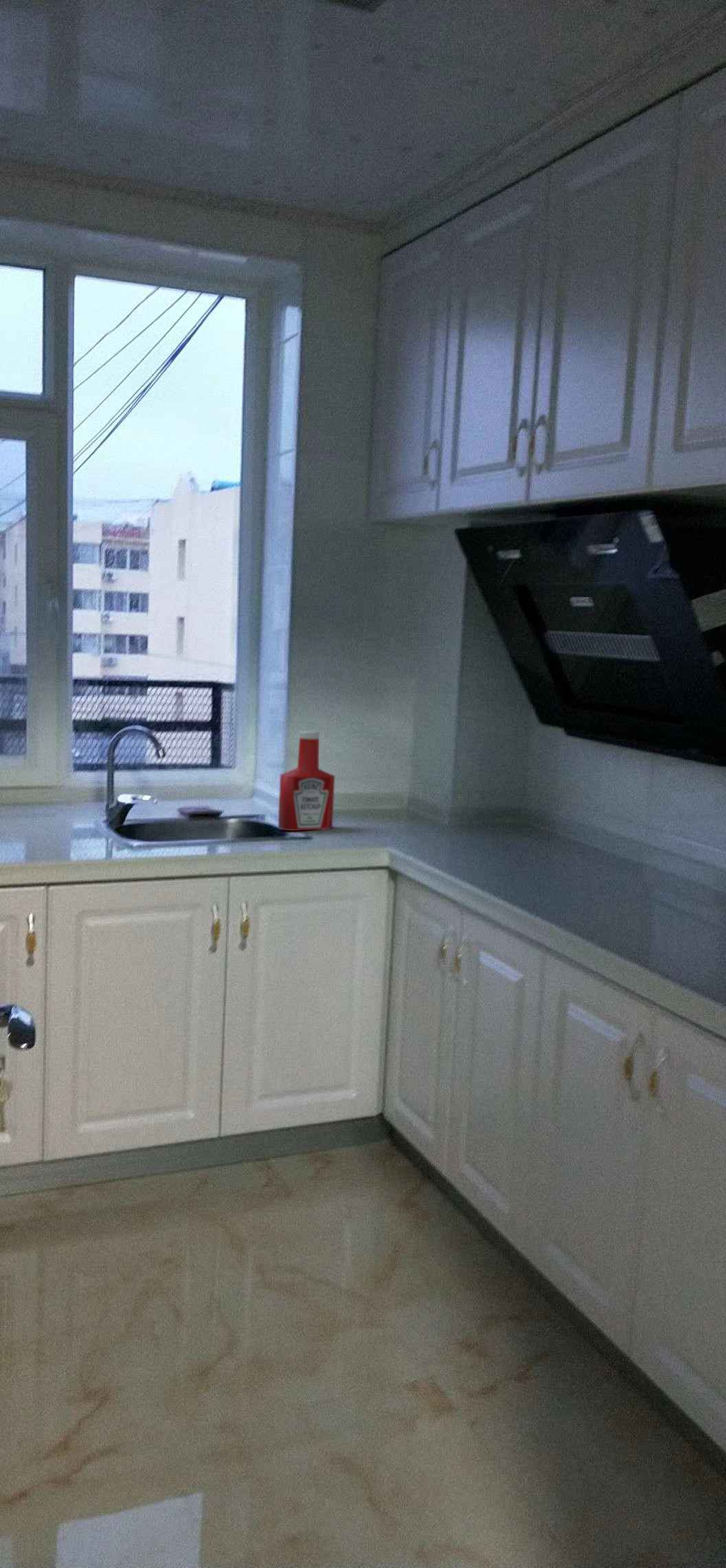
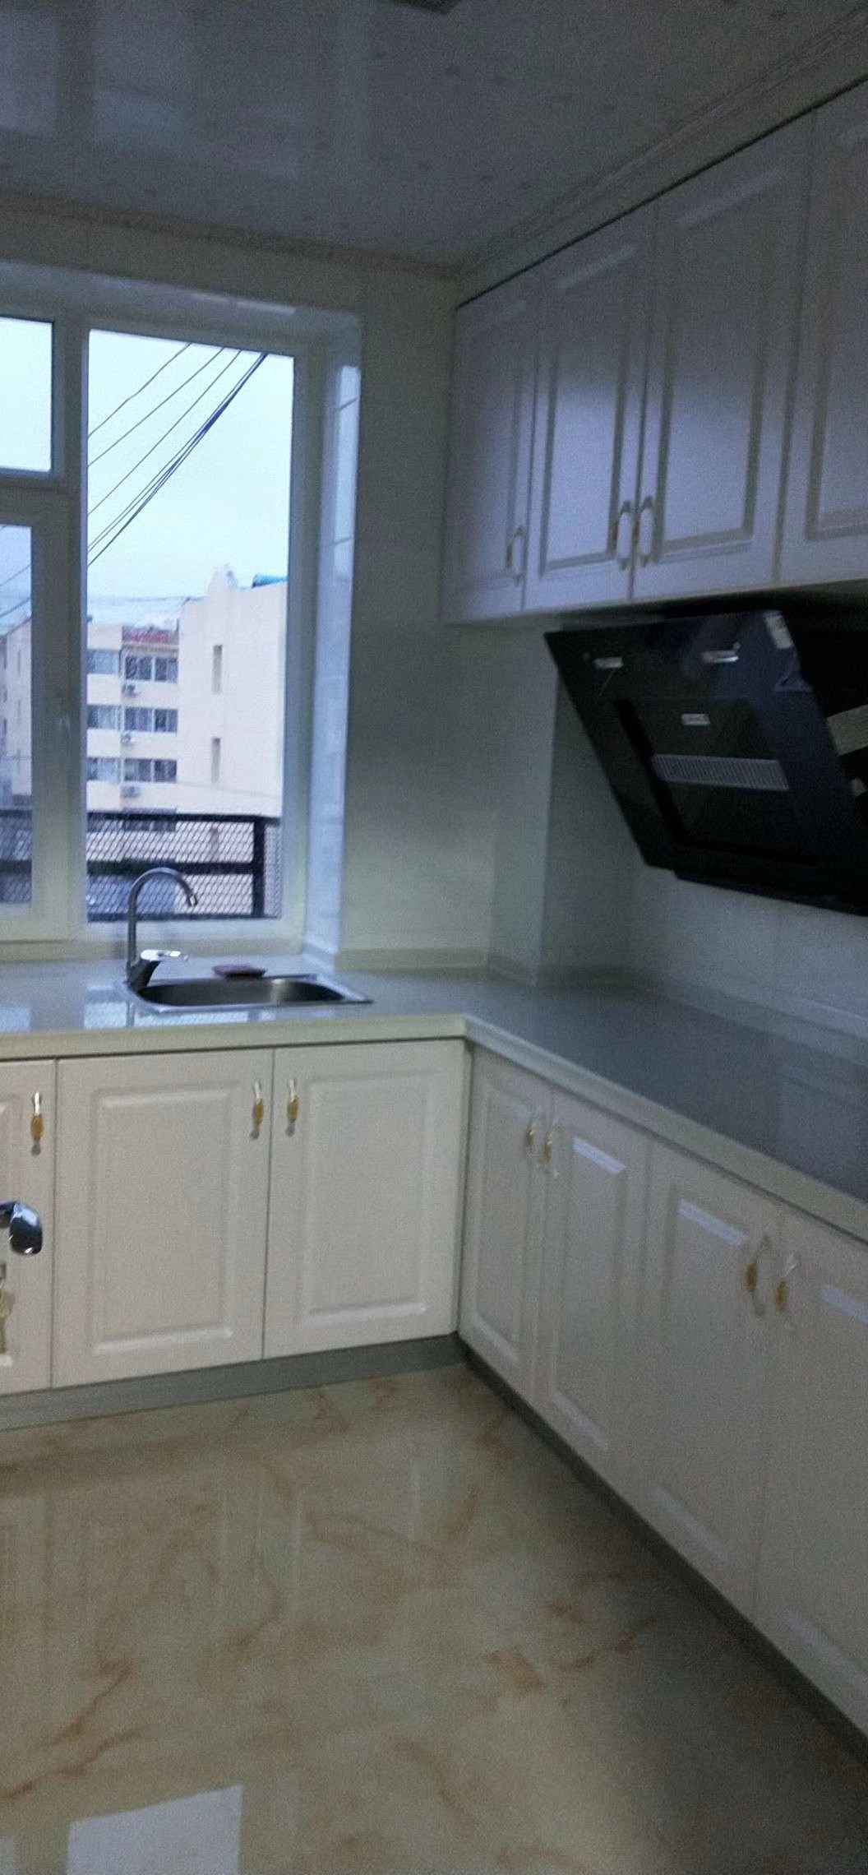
- soap bottle [278,730,336,831]
